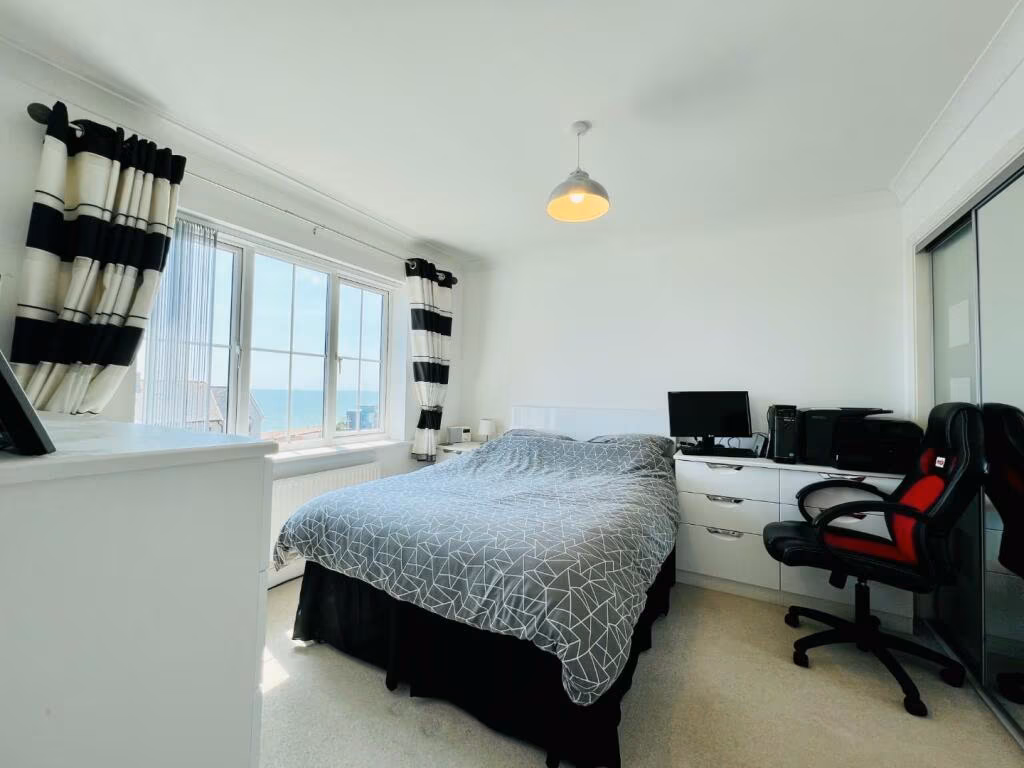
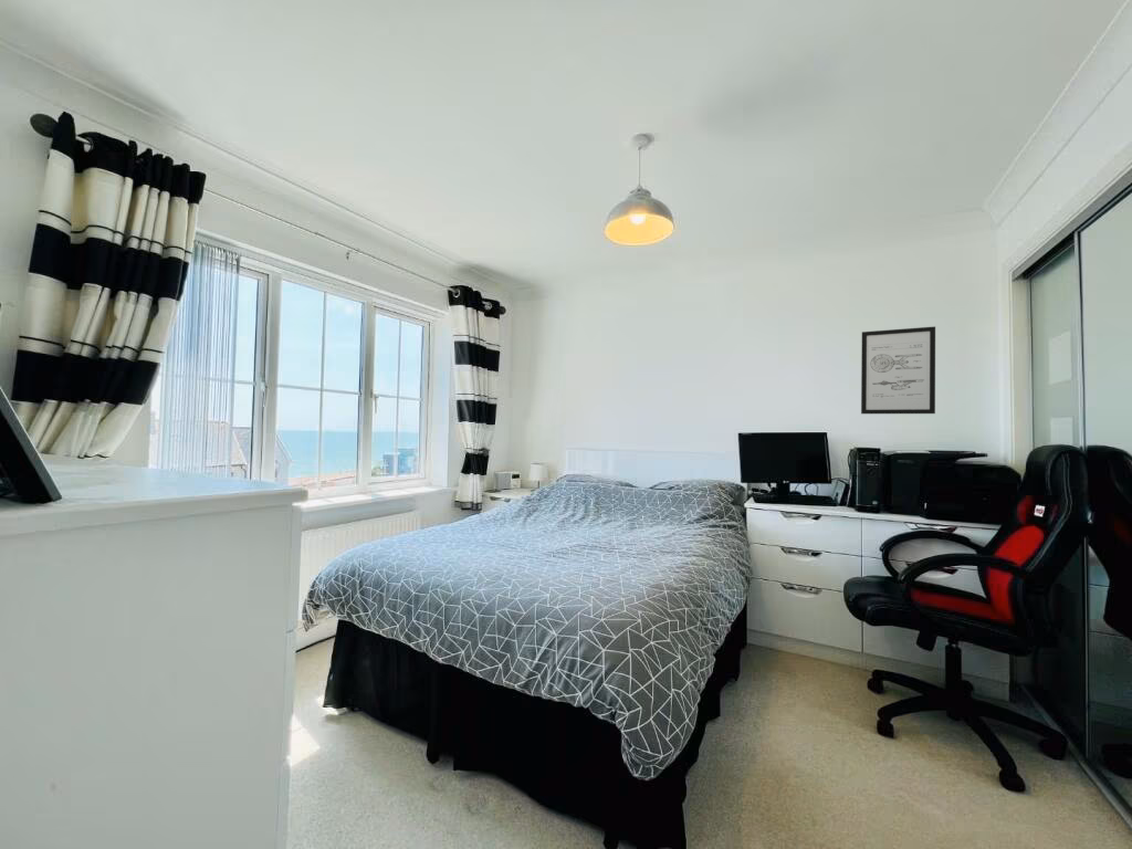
+ wall art [860,325,936,415]
